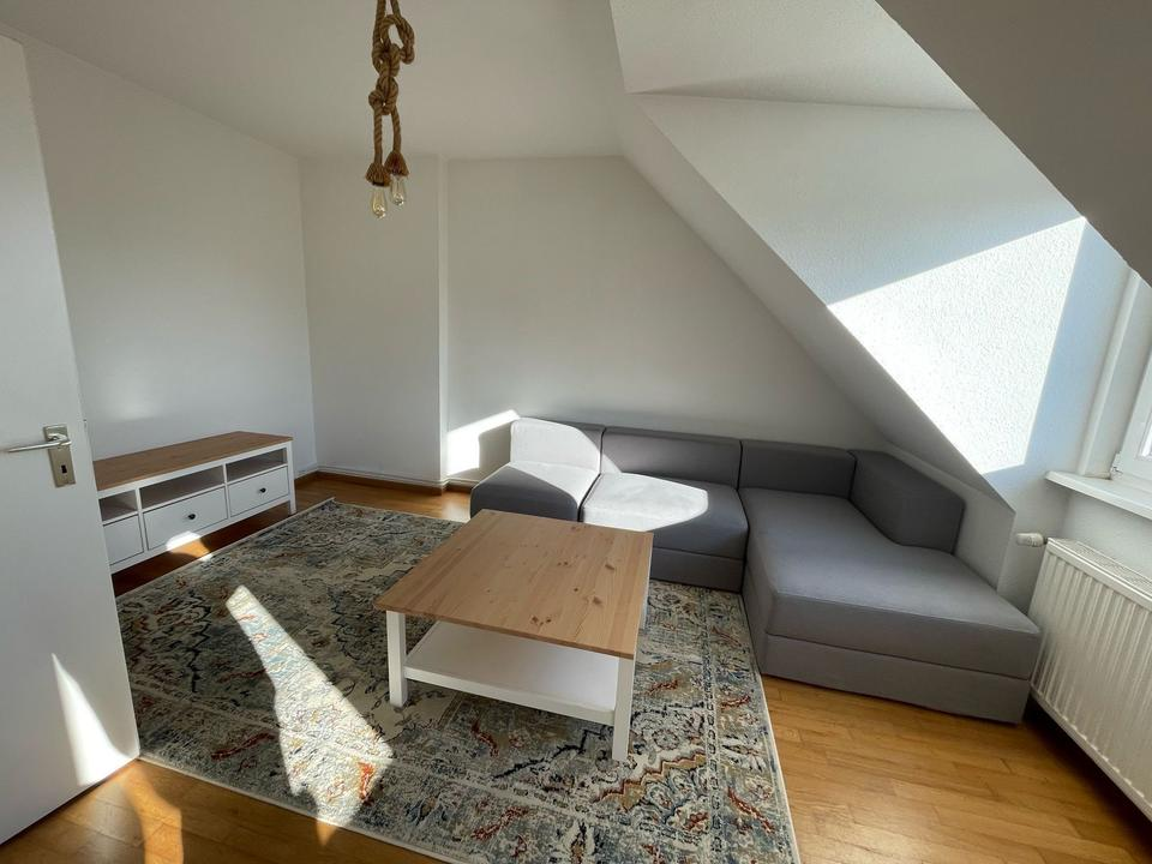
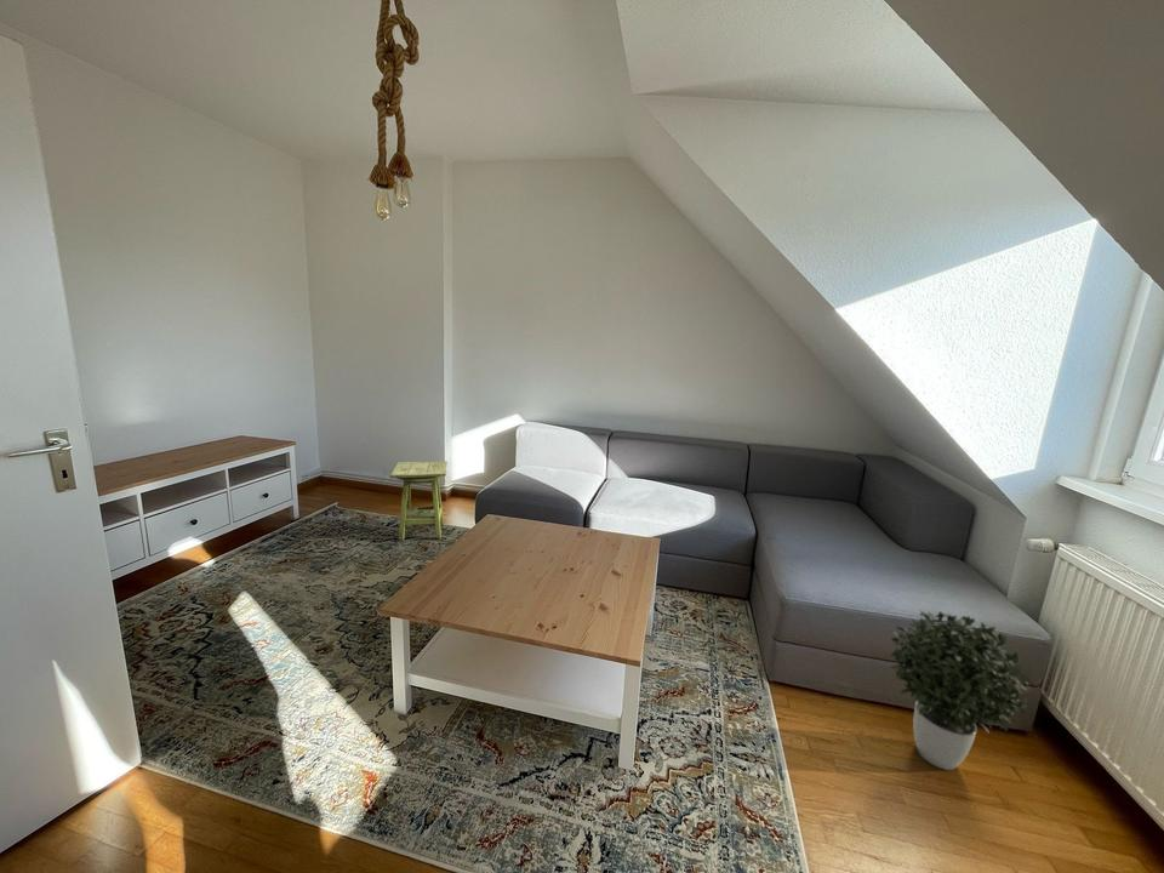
+ potted plant [890,609,1033,771]
+ side table [388,461,449,542]
